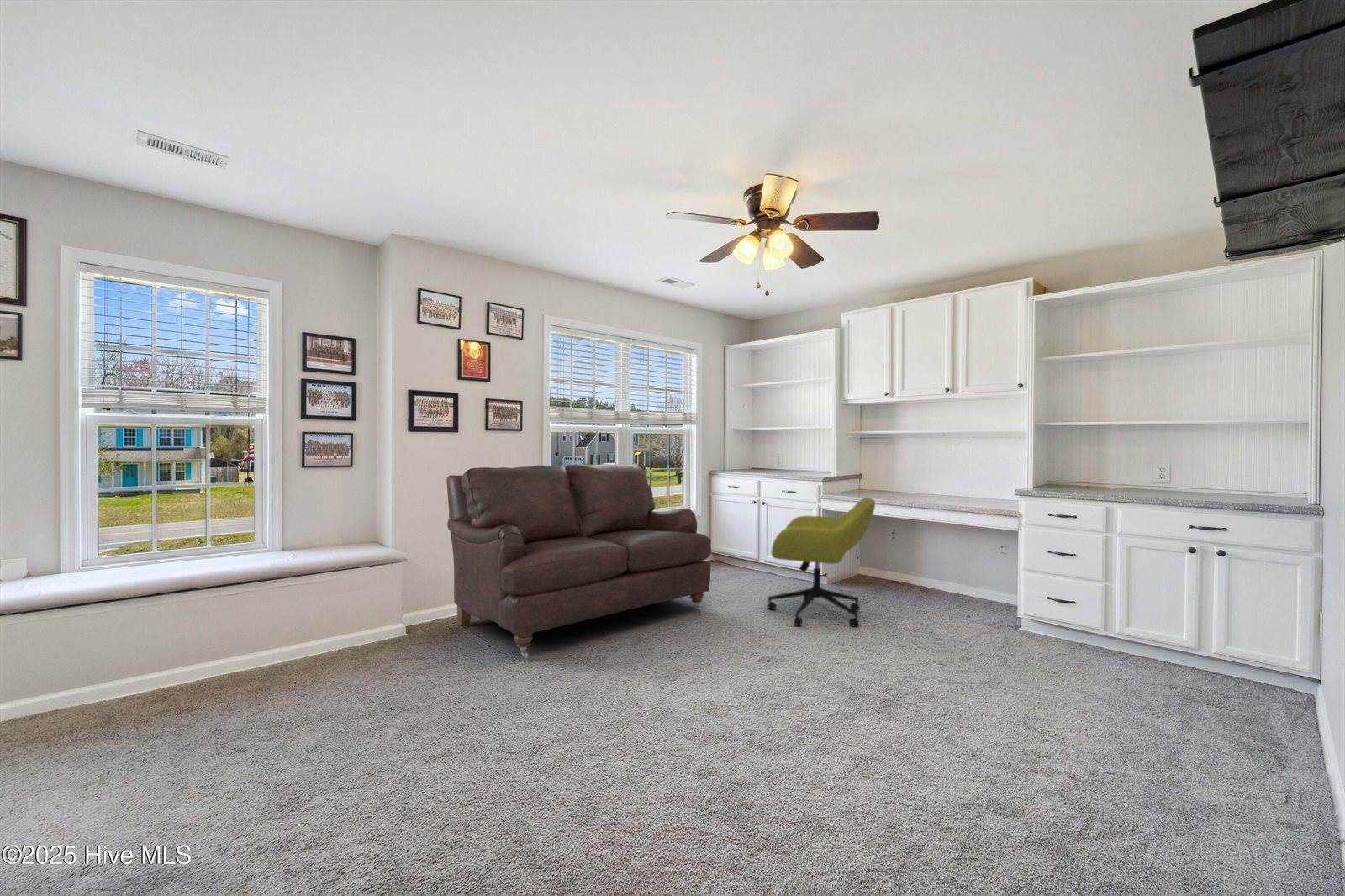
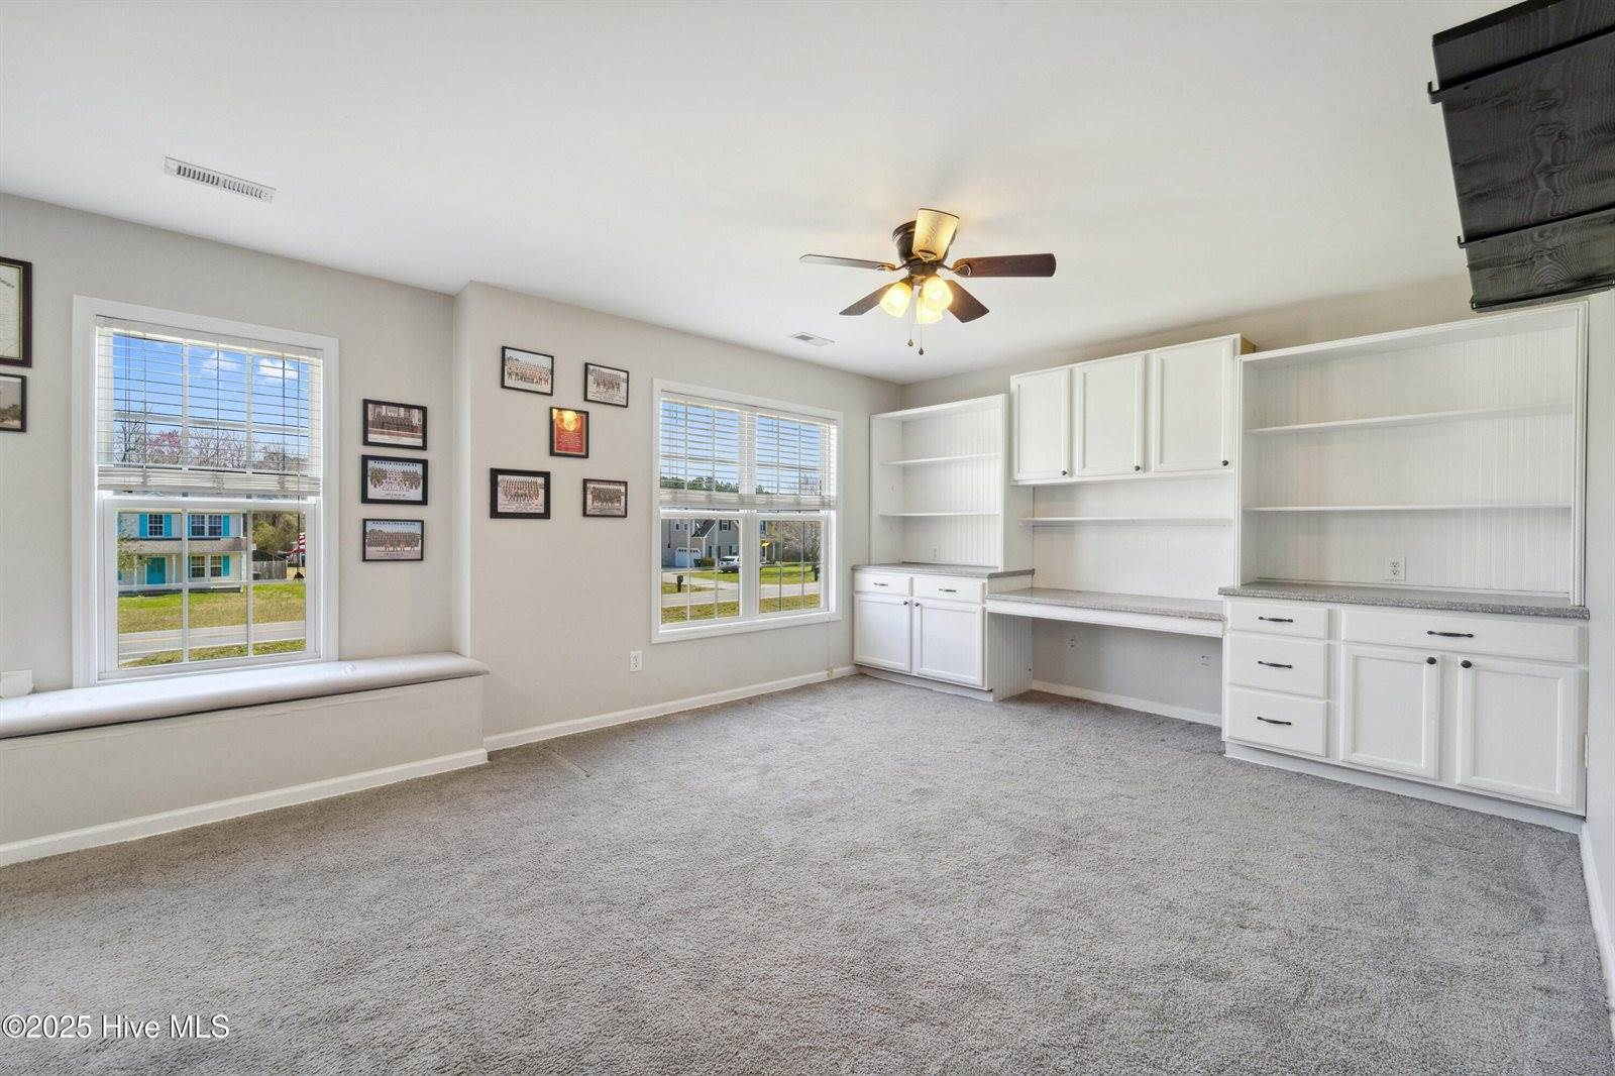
- sofa [446,463,712,659]
- office chair [767,497,876,628]
